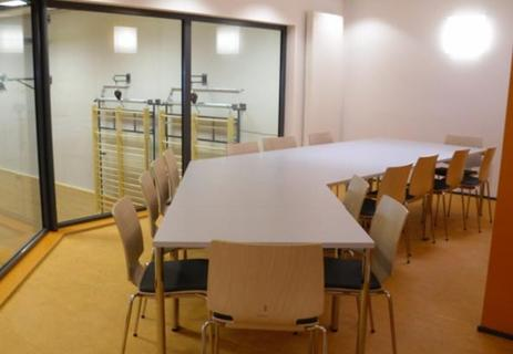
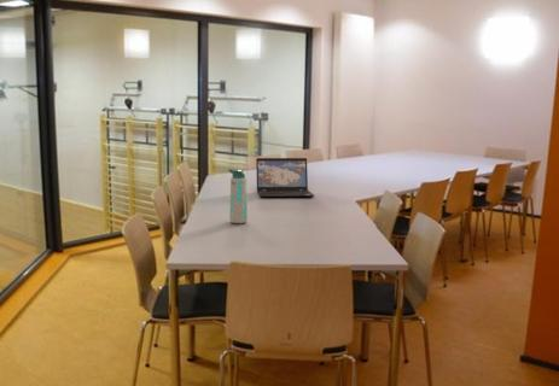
+ laptop [255,157,315,198]
+ water bottle [227,168,249,224]
